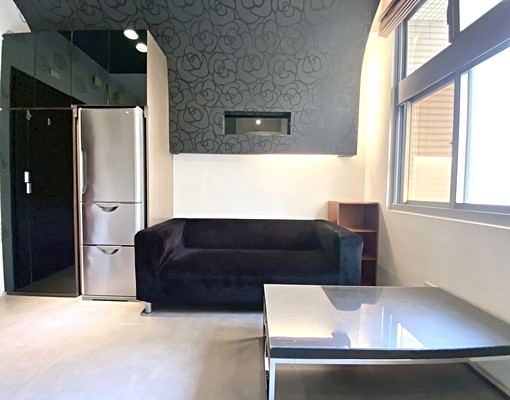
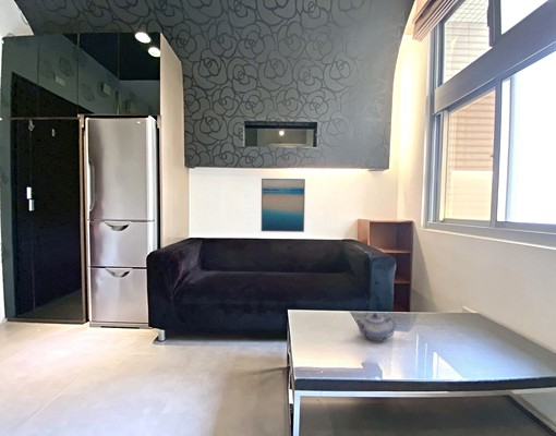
+ teapot [354,312,396,342]
+ wall art [259,178,306,233]
